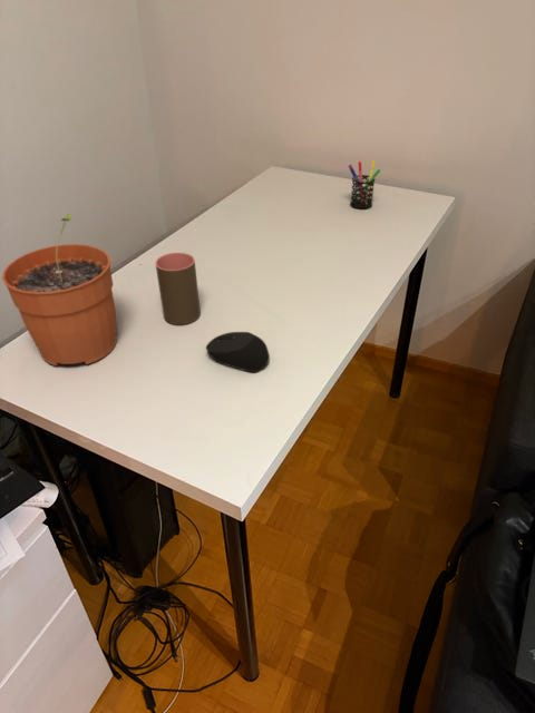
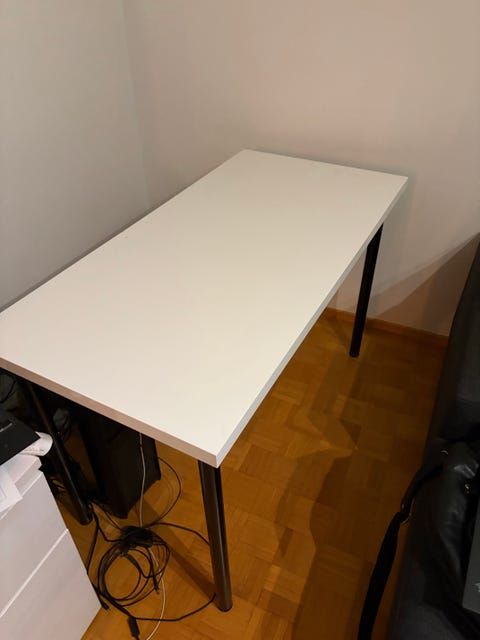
- cup [154,252,202,325]
- computer mouse [205,331,271,373]
- pen holder [348,159,382,209]
- plant pot [1,212,118,368]
